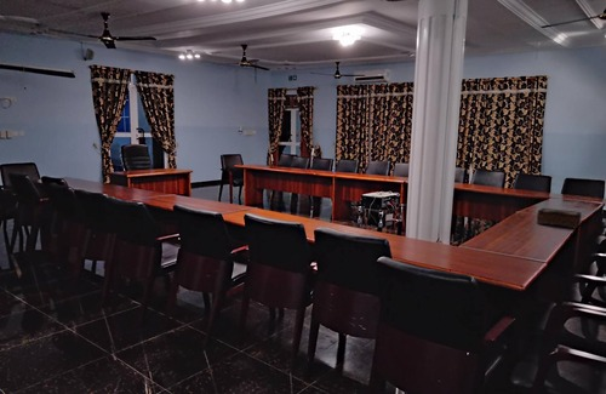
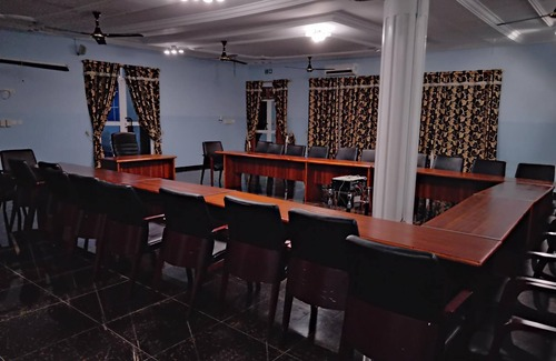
- tissue box [536,207,583,230]
